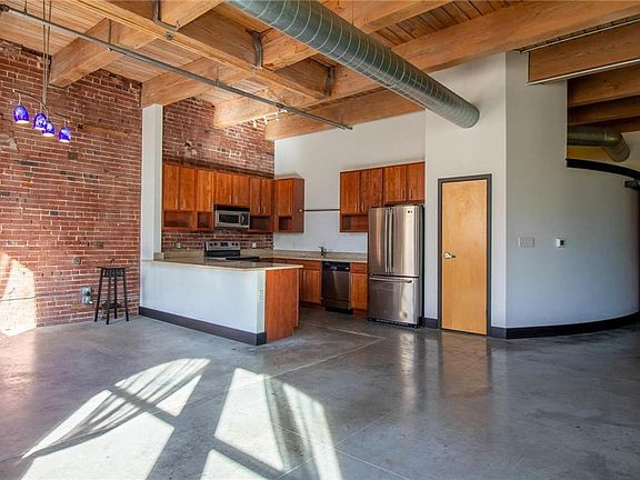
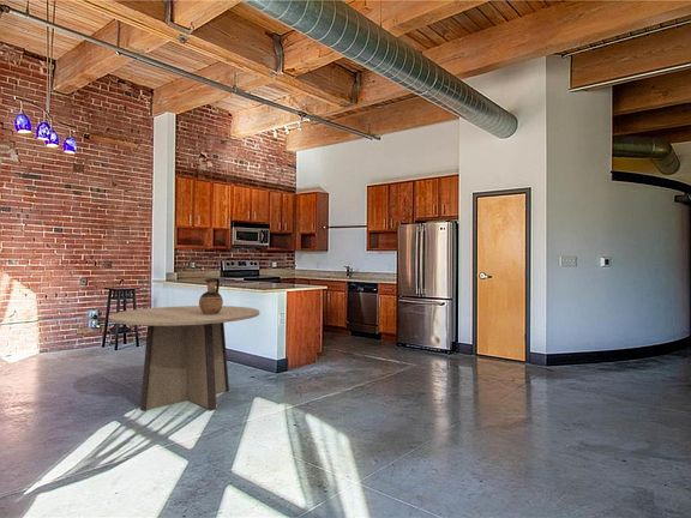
+ dining table [107,305,260,412]
+ ceramic jug [198,277,224,315]
